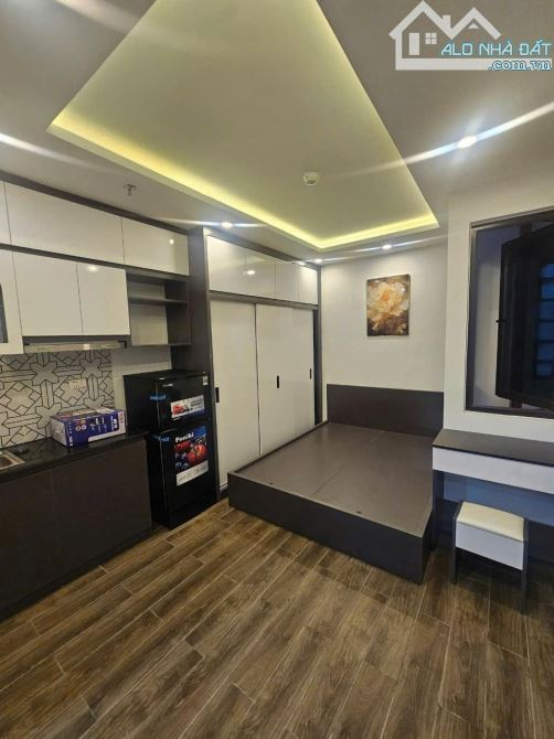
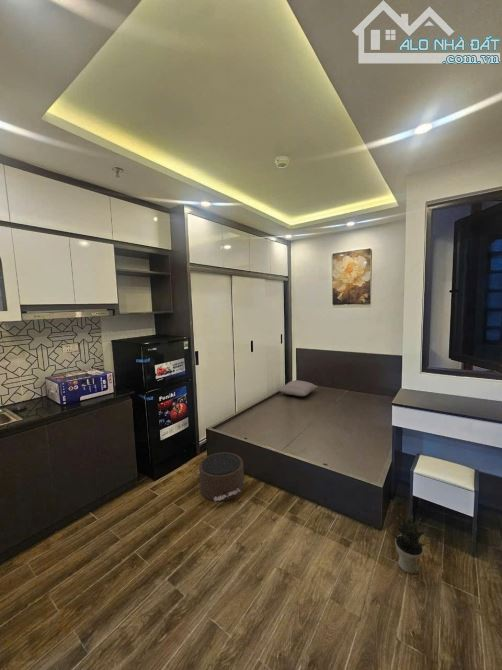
+ pouf [196,451,245,502]
+ potted plant [386,512,429,575]
+ pillow [276,379,319,397]
